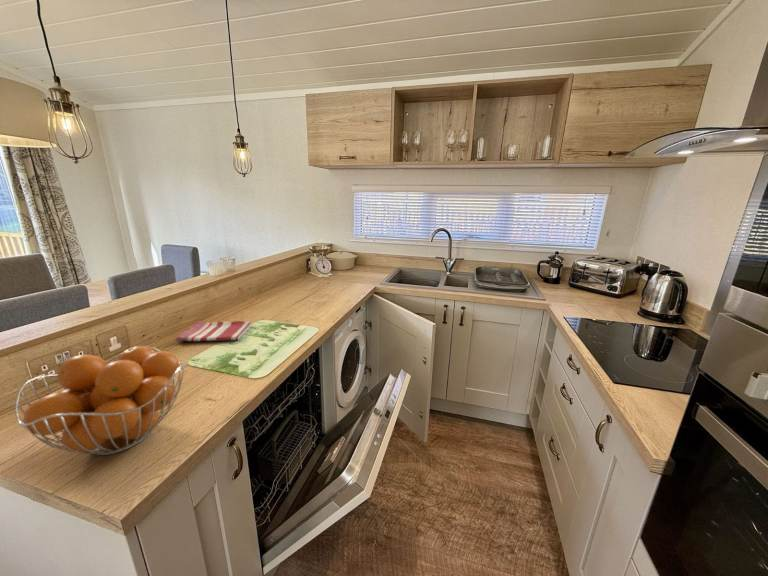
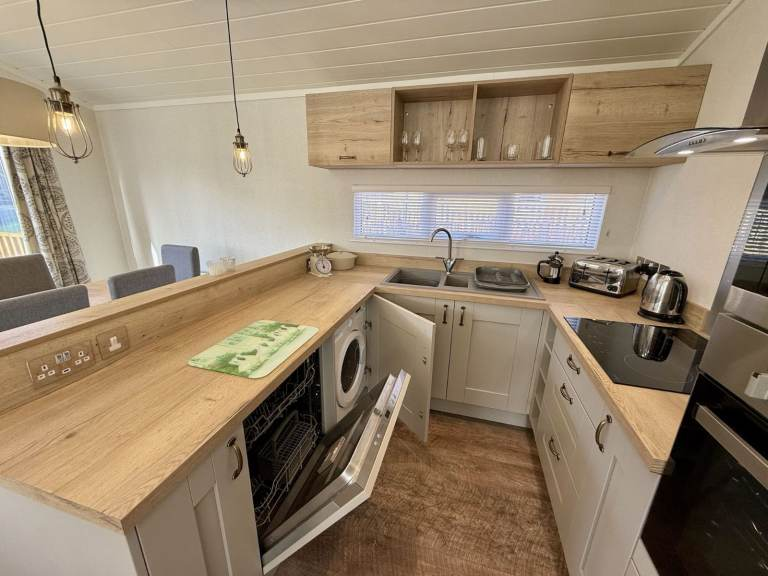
- dish towel [175,320,252,342]
- fruit basket [14,345,186,457]
